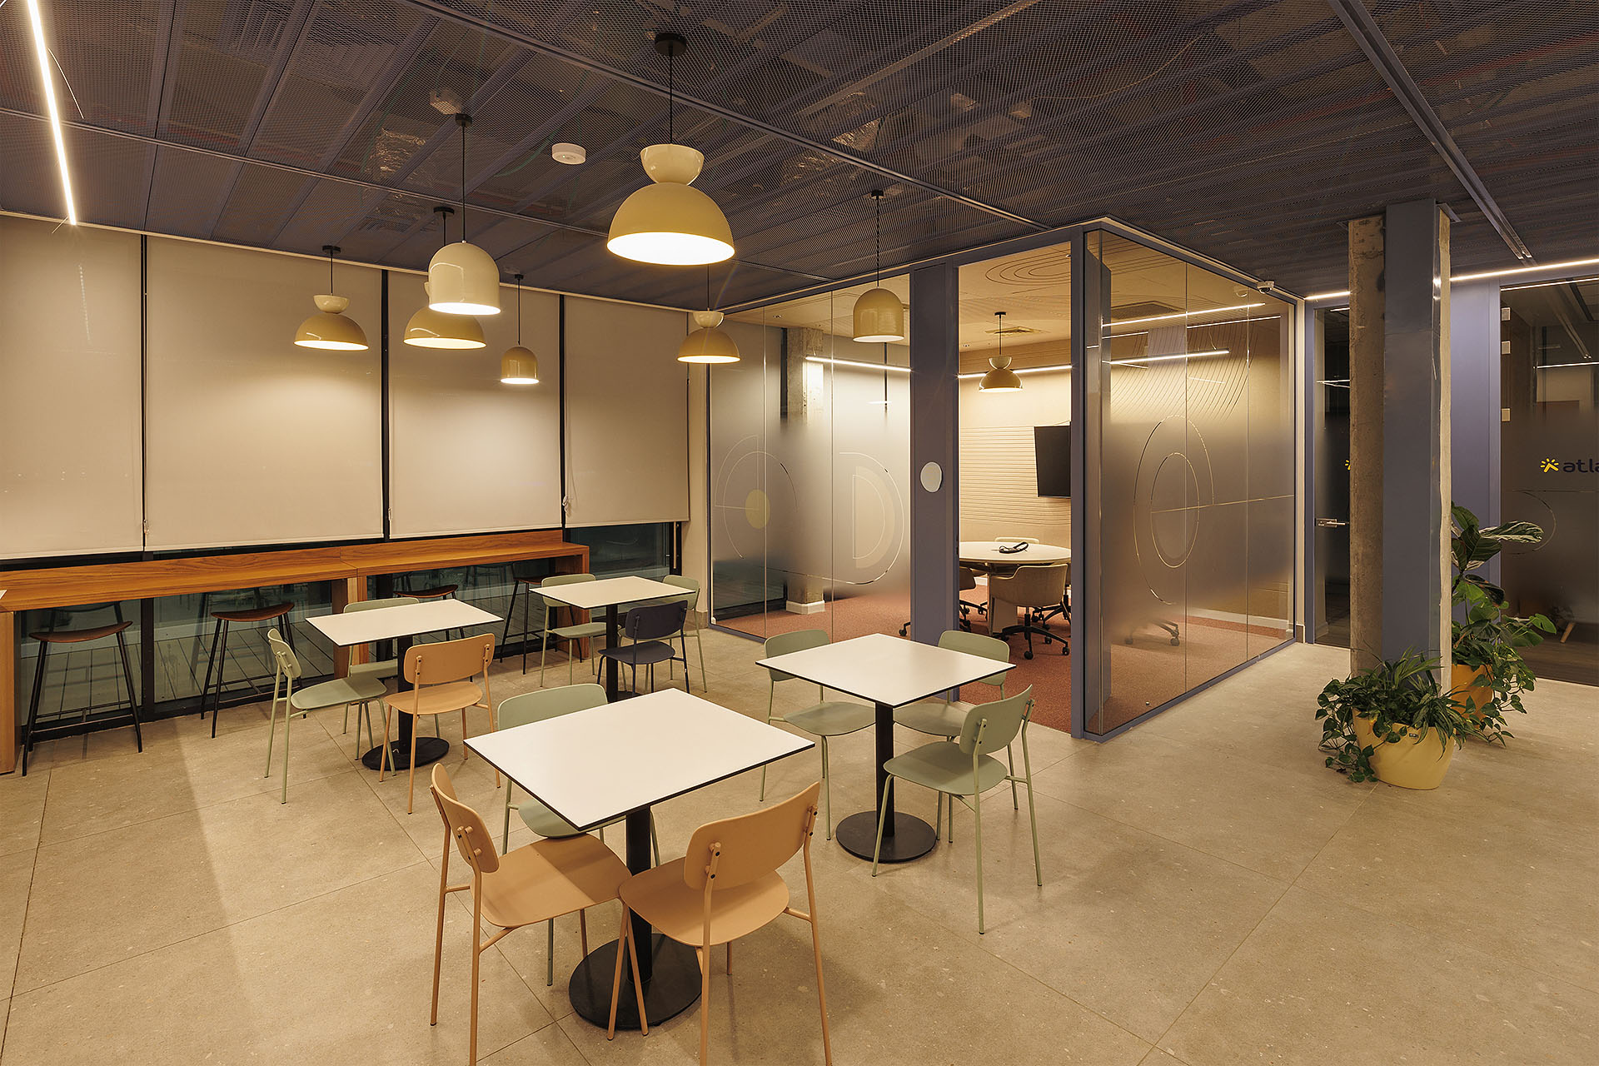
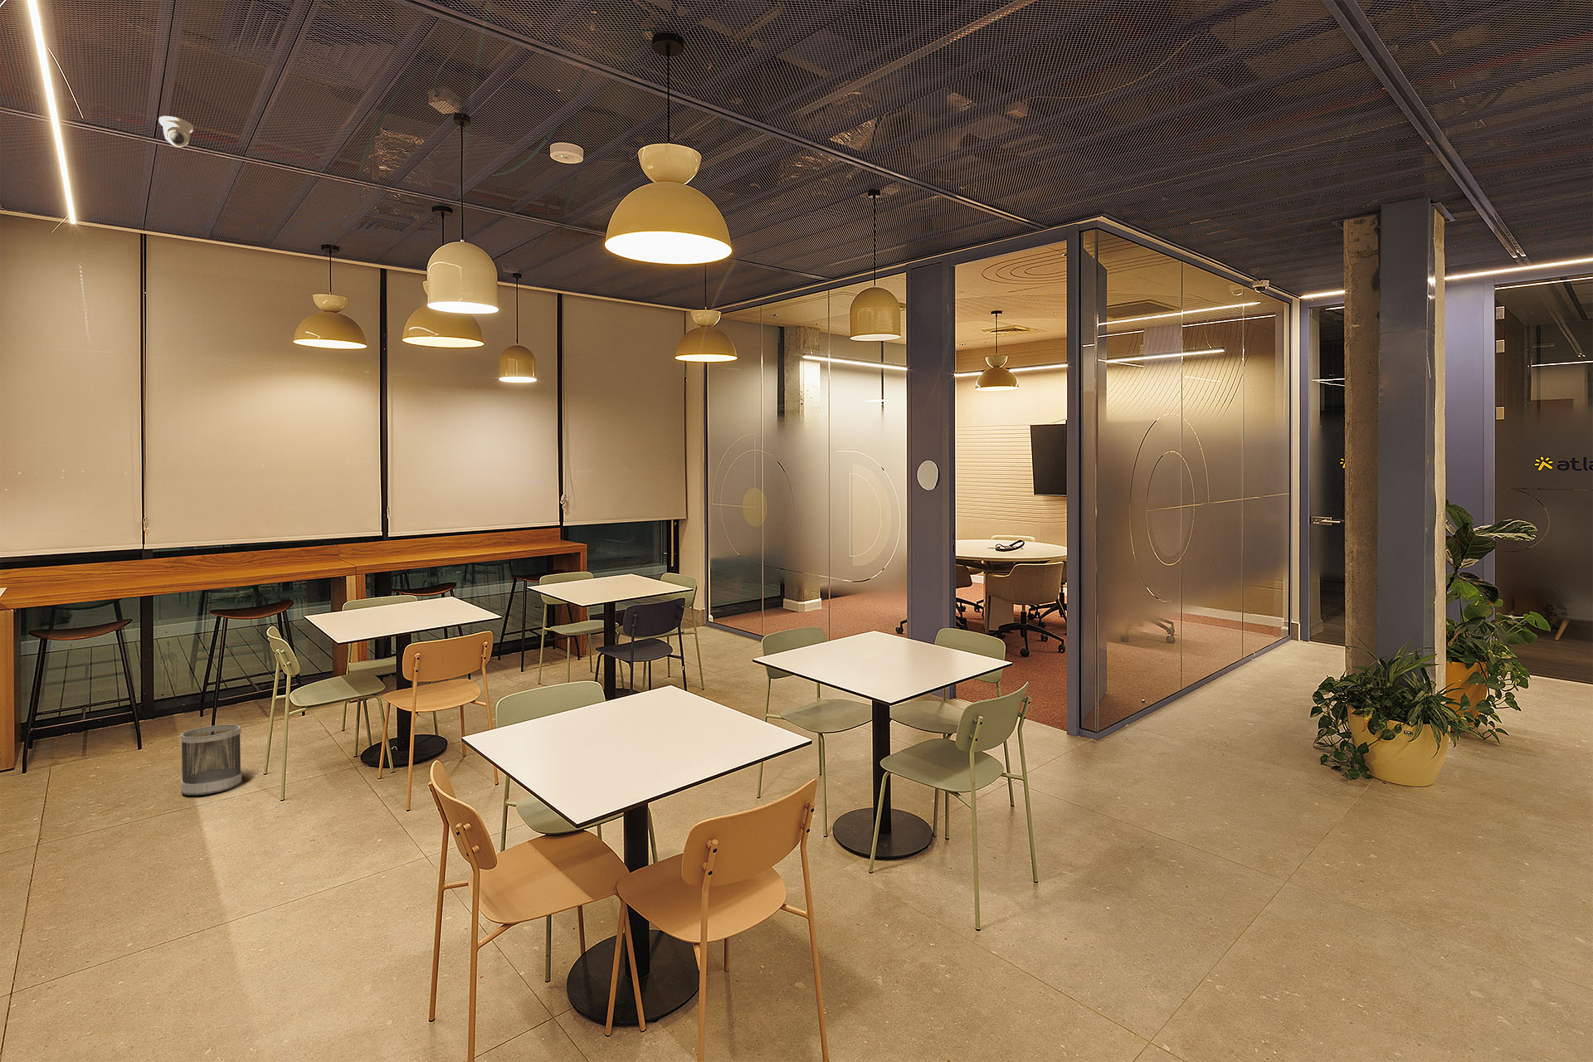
+ security camera [159,115,194,148]
+ wastebasket [179,723,242,795]
